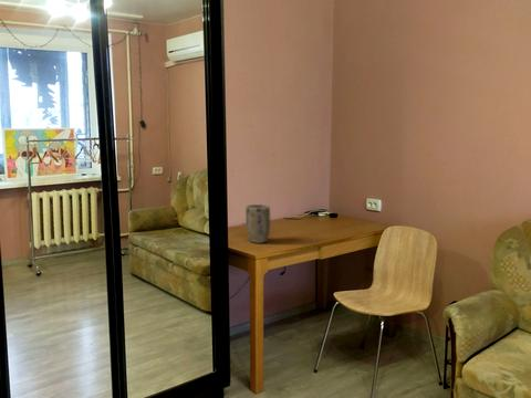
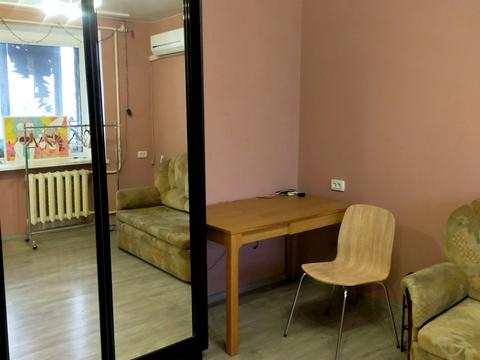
- plant pot [244,203,271,244]
